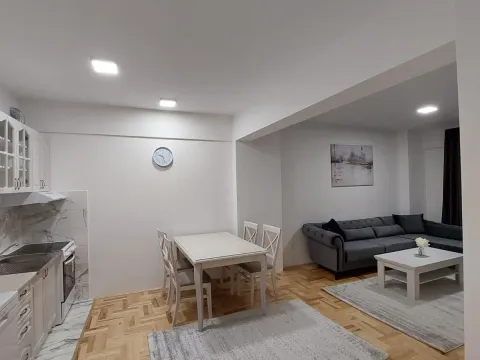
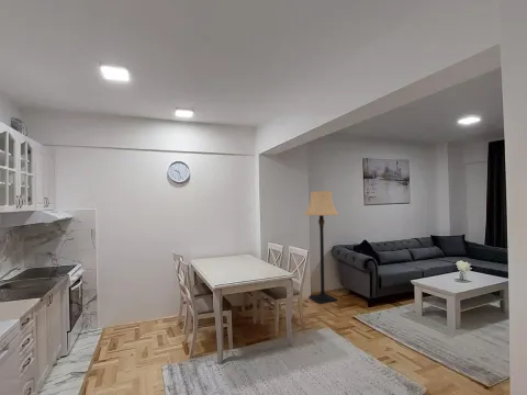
+ lamp [303,190,339,305]
